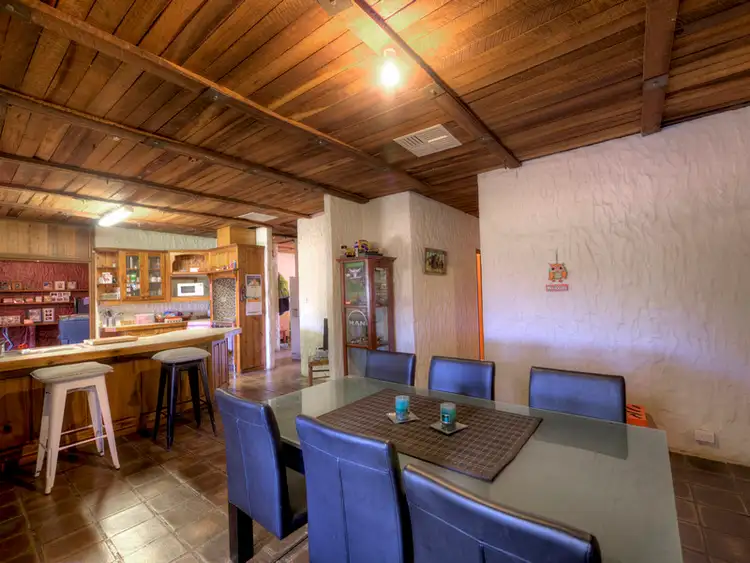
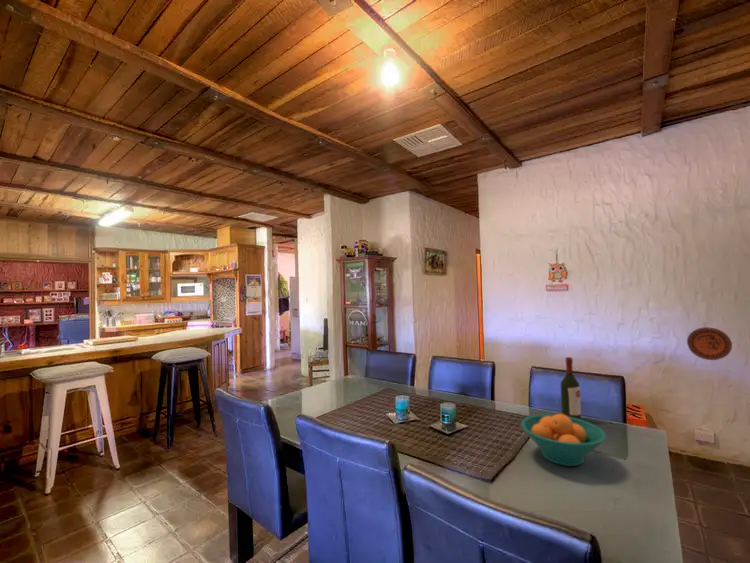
+ decorative plate [686,326,733,361]
+ wine bottle [560,356,582,420]
+ fruit bowl [520,413,607,467]
